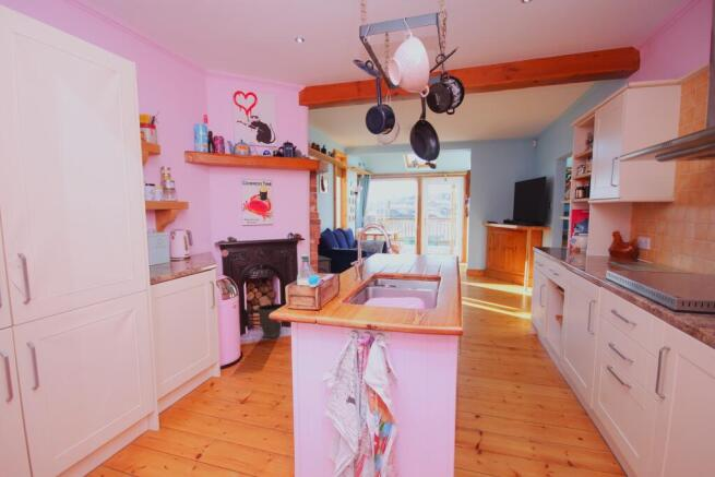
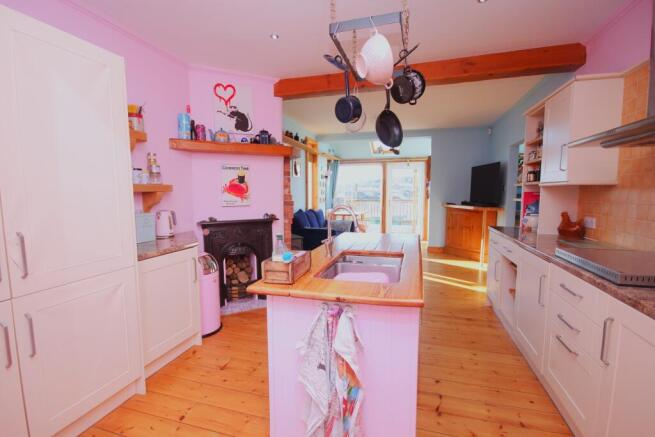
- waste basket [257,302,285,338]
